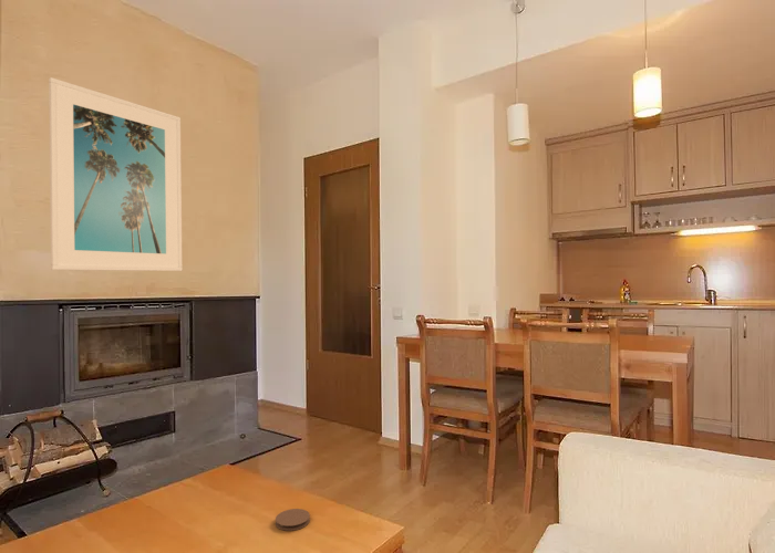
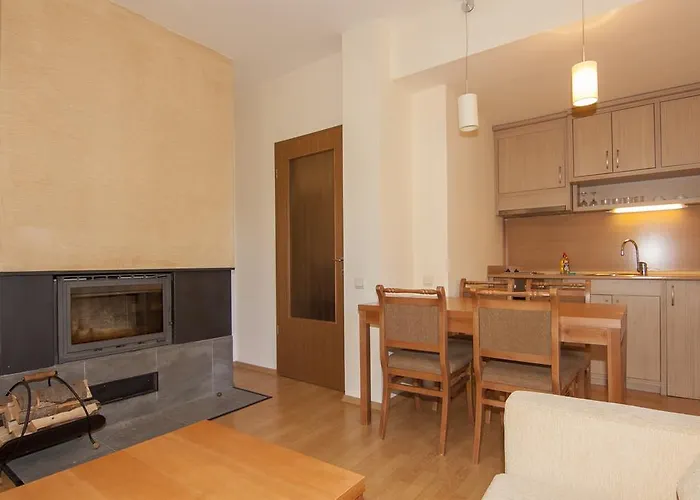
- coaster [275,508,311,532]
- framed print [48,76,184,272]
